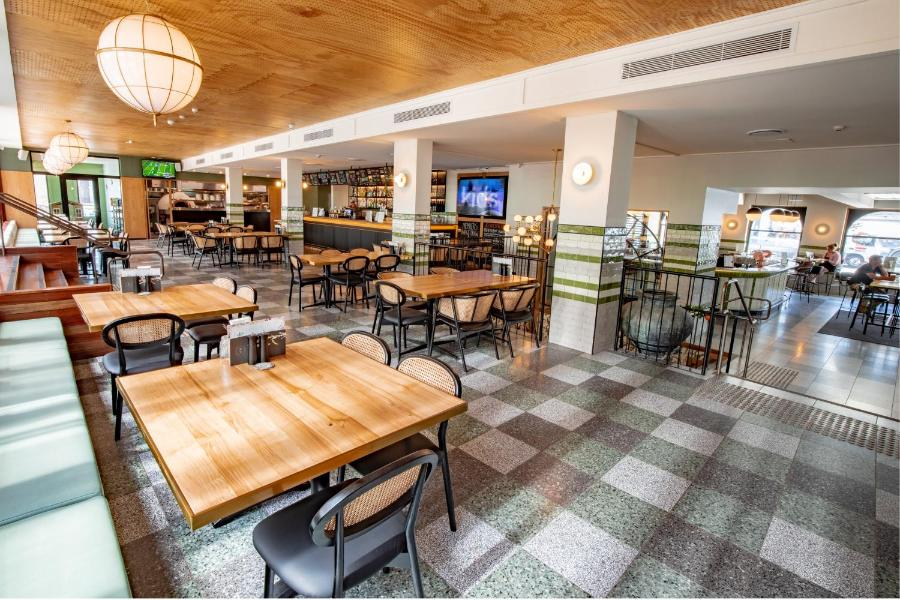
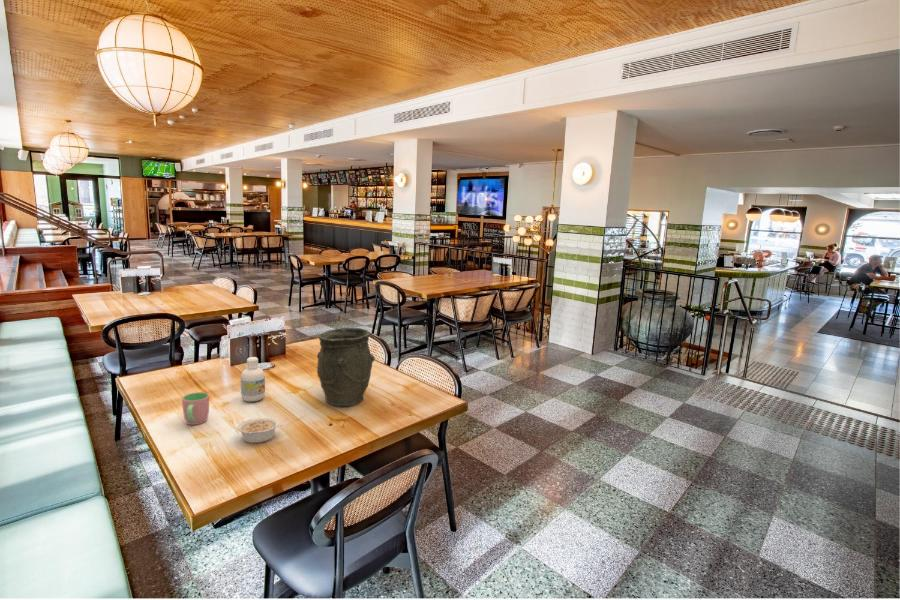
+ cup [181,391,210,426]
+ bottle [240,356,266,403]
+ legume [236,417,284,444]
+ vase [316,327,375,407]
